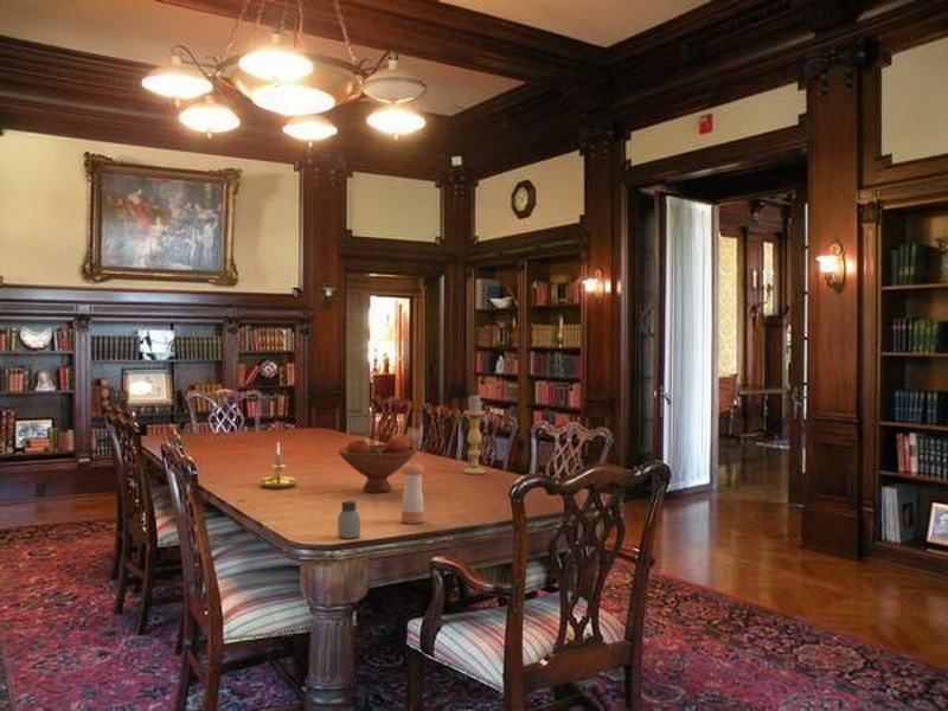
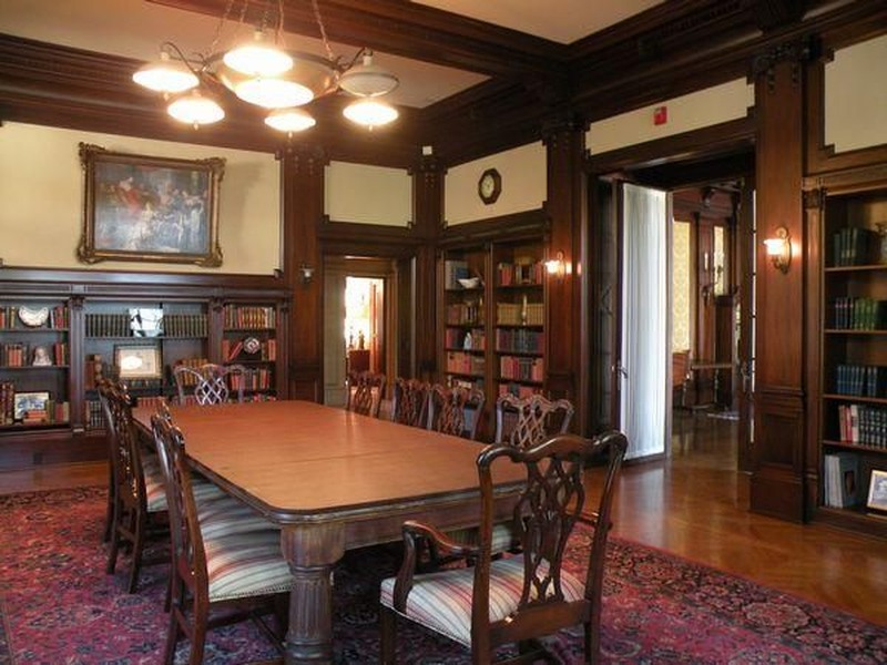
- candle holder [258,442,299,489]
- pepper shaker [401,460,425,525]
- saltshaker [337,500,361,539]
- candle holder [463,393,486,475]
- fruit bowl [337,433,417,494]
